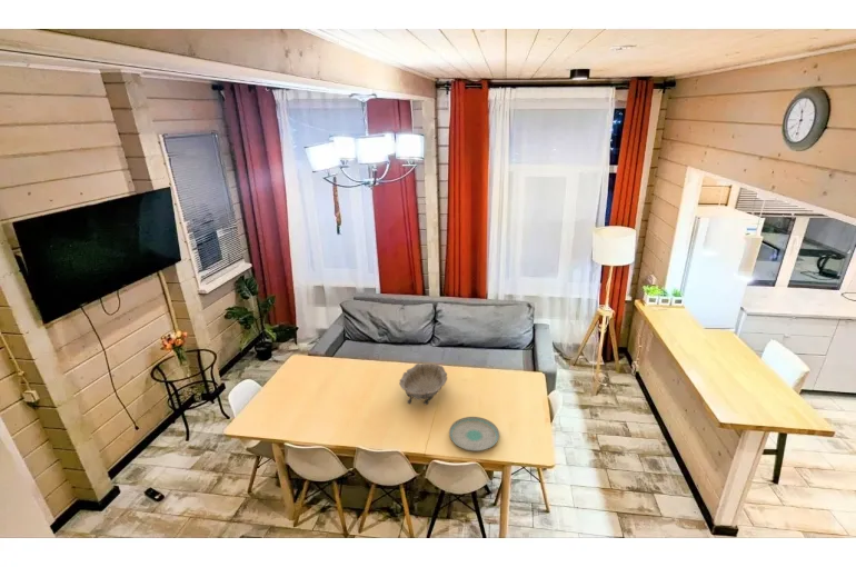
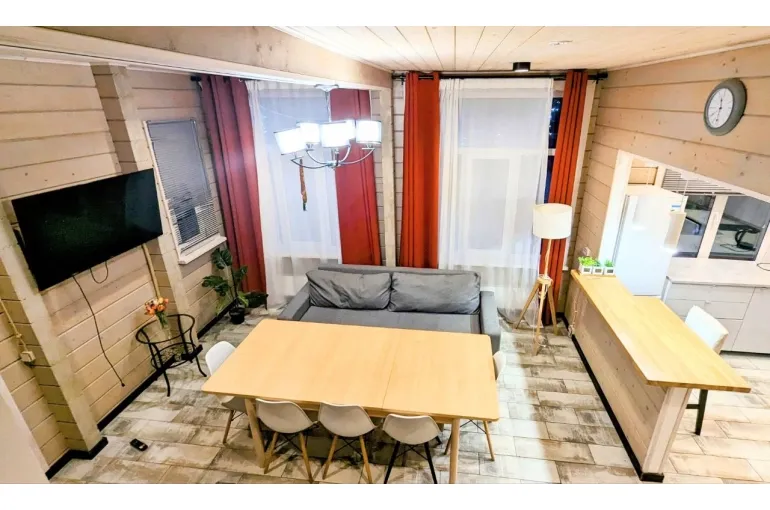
- decorative bowl [398,362,448,406]
- plate [448,416,500,452]
